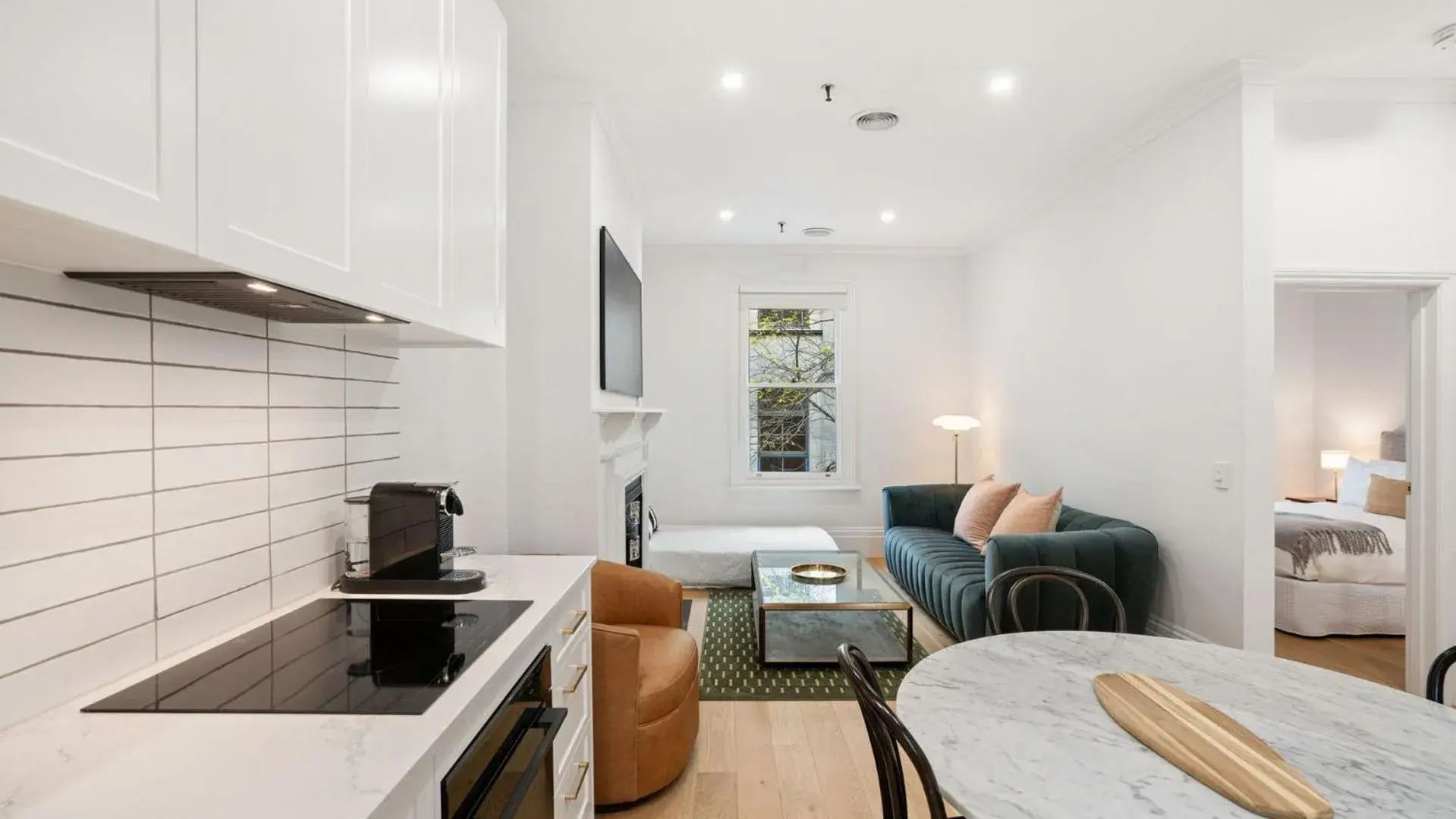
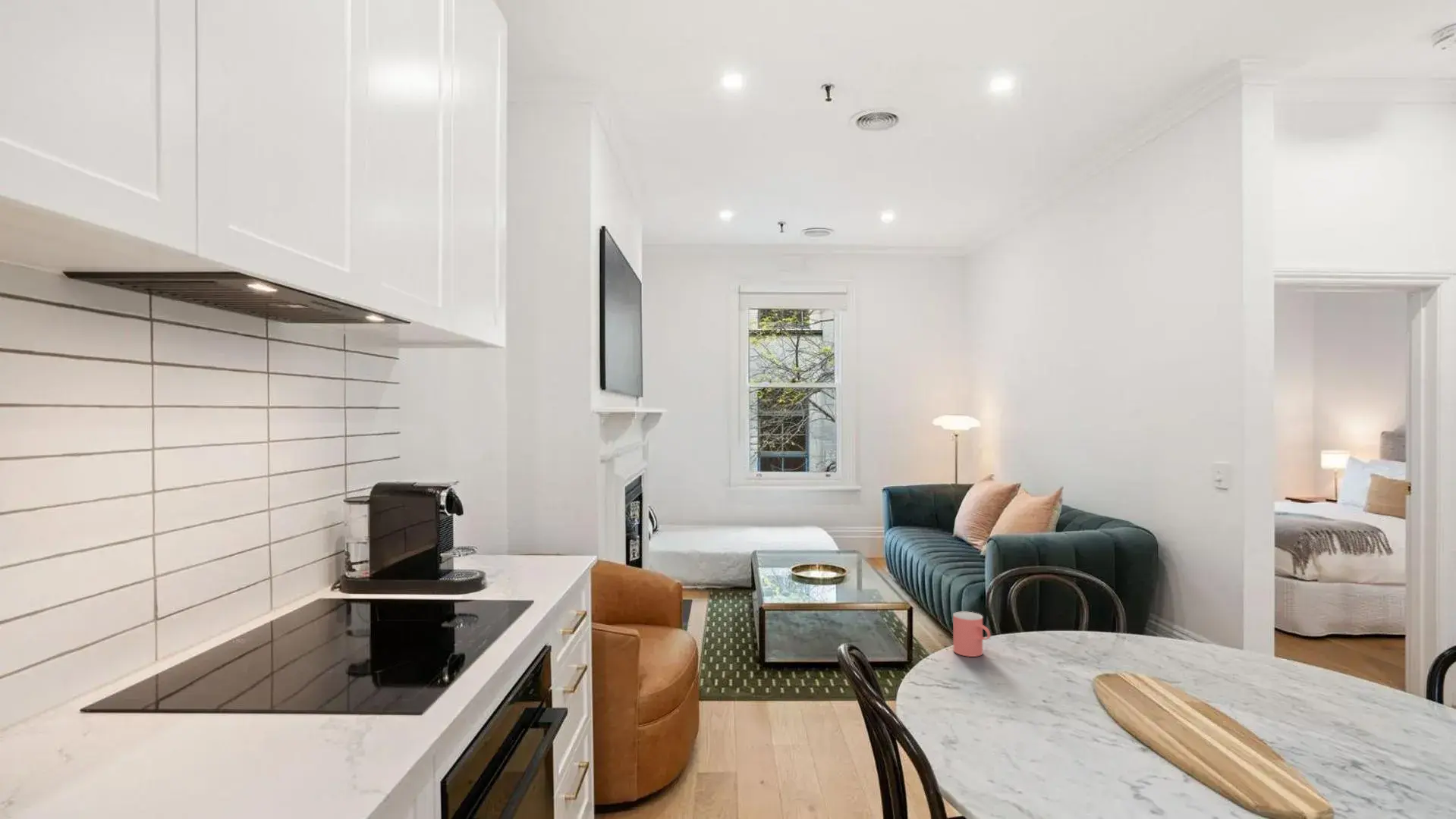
+ cup [952,610,991,657]
